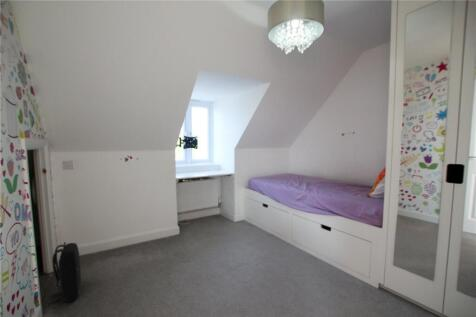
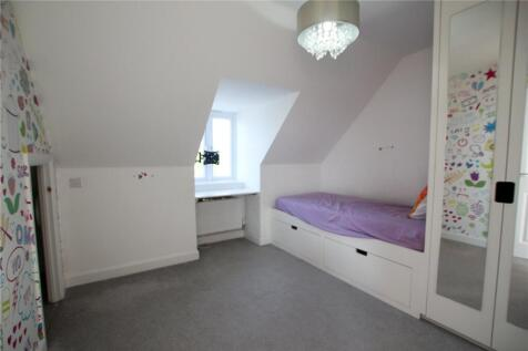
- backpack [47,241,82,306]
